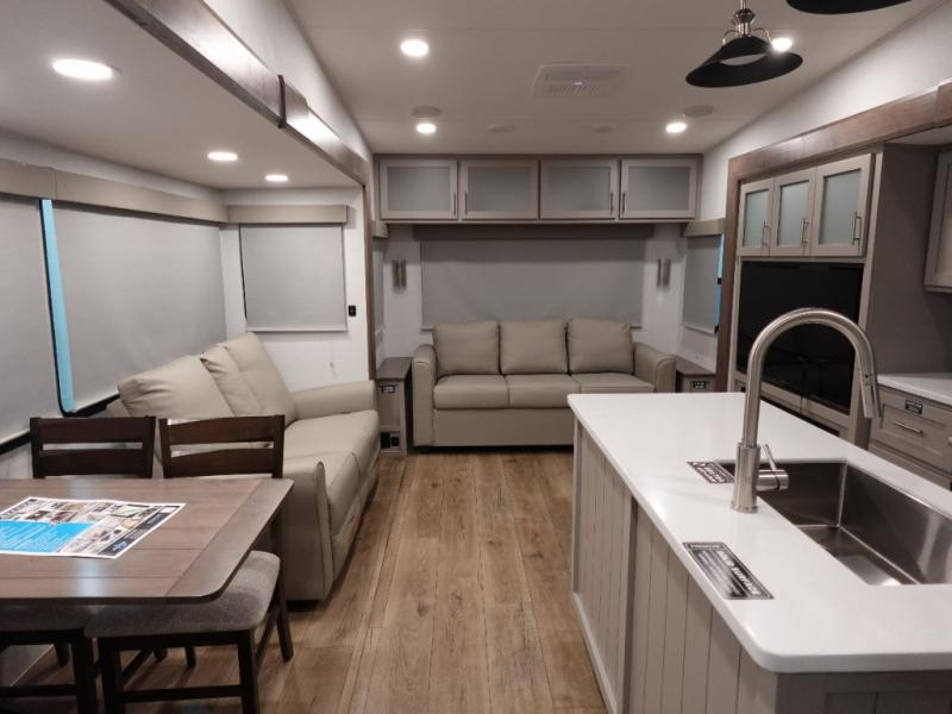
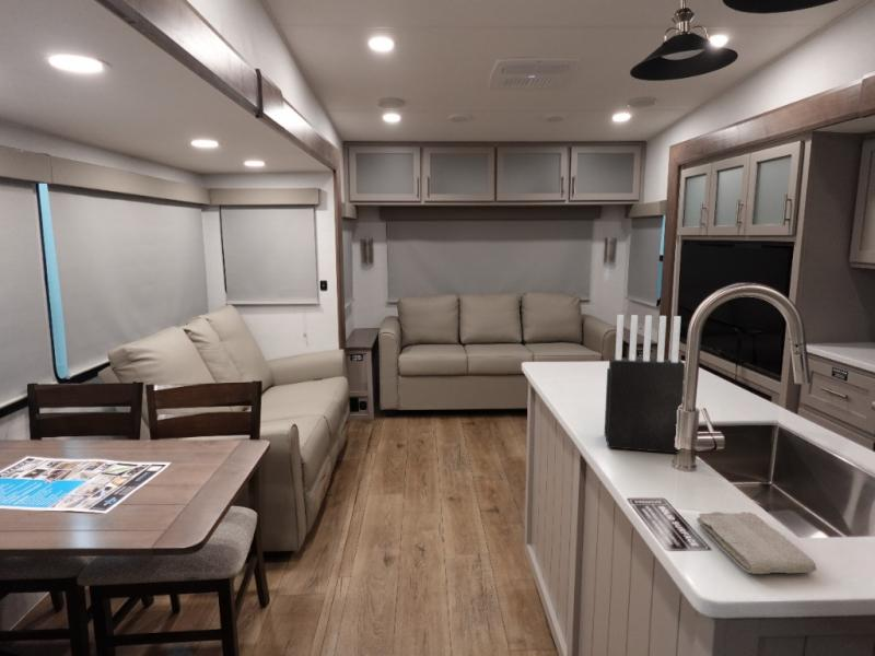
+ washcloth [696,511,817,575]
+ knife block [603,314,686,455]
